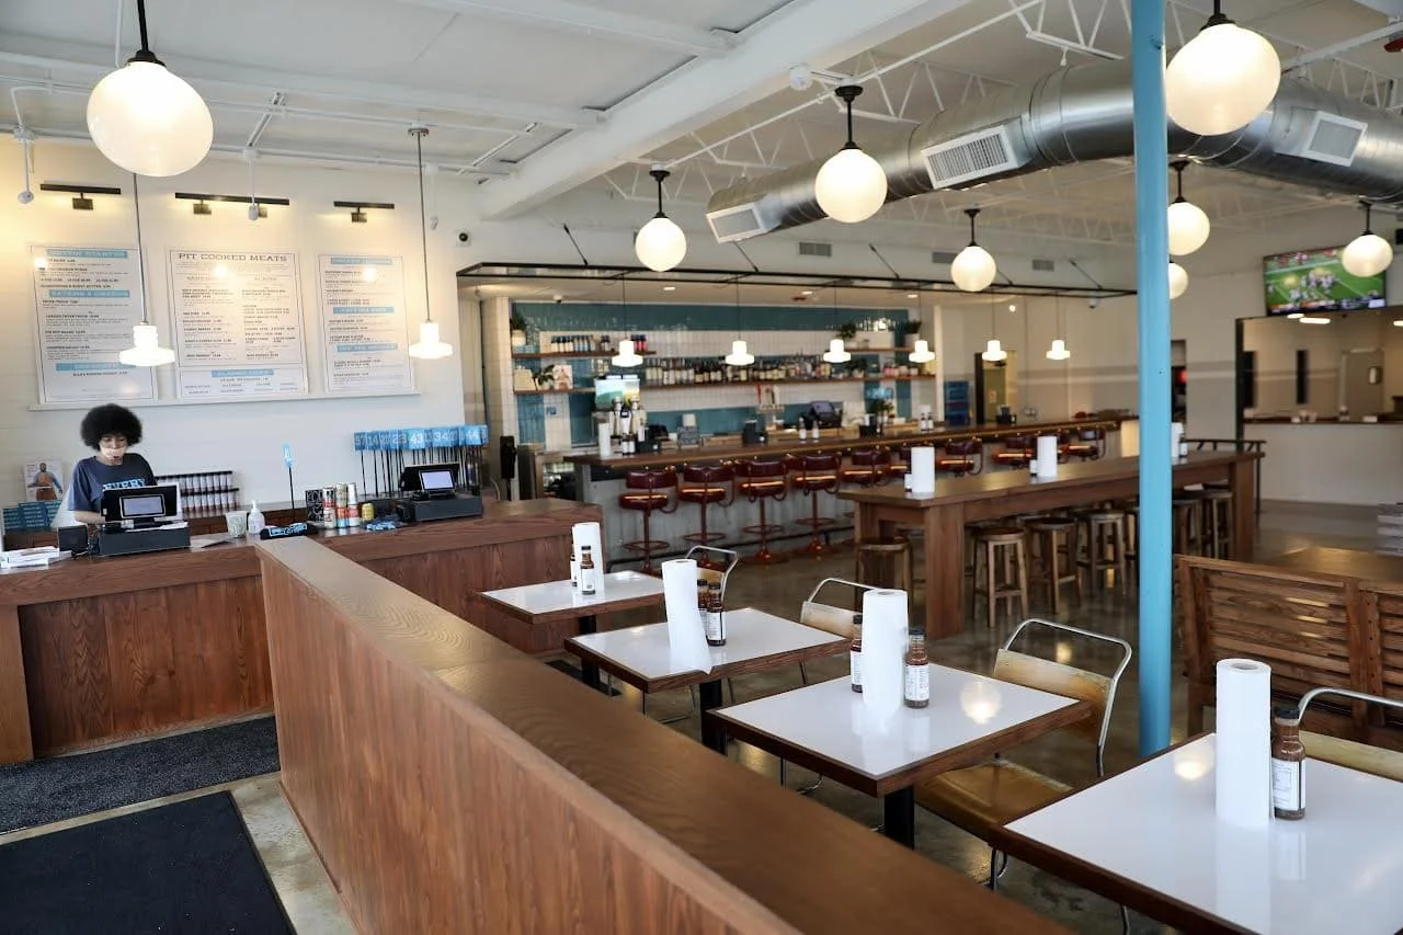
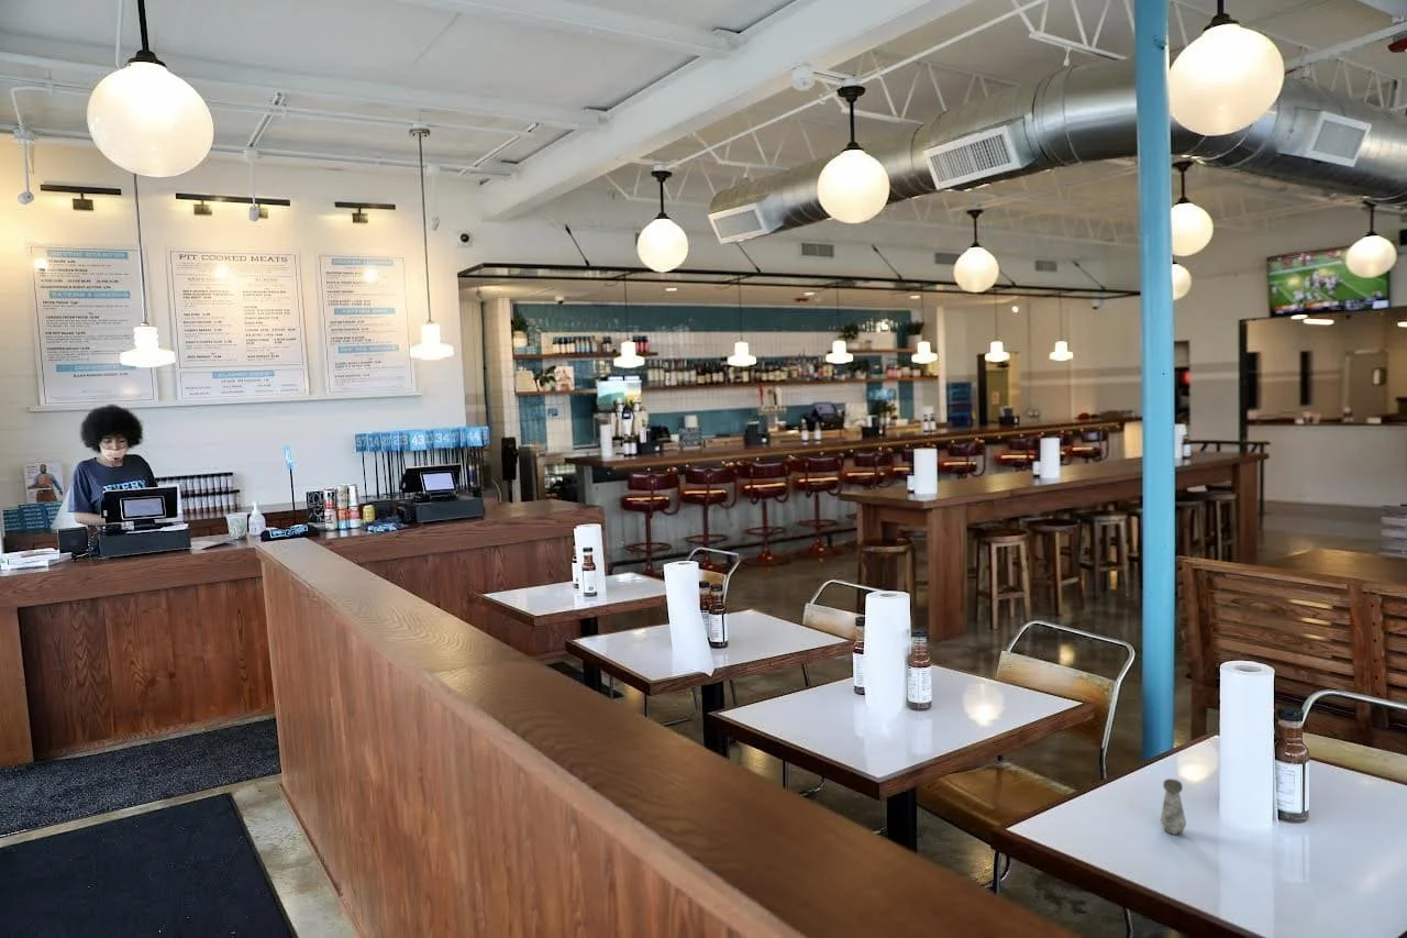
+ salt shaker [1160,777,1187,836]
